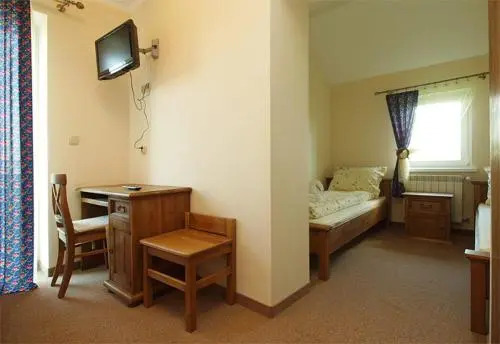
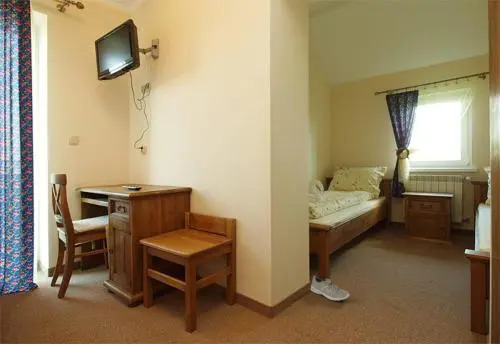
+ sneaker [310,275,350,302]
